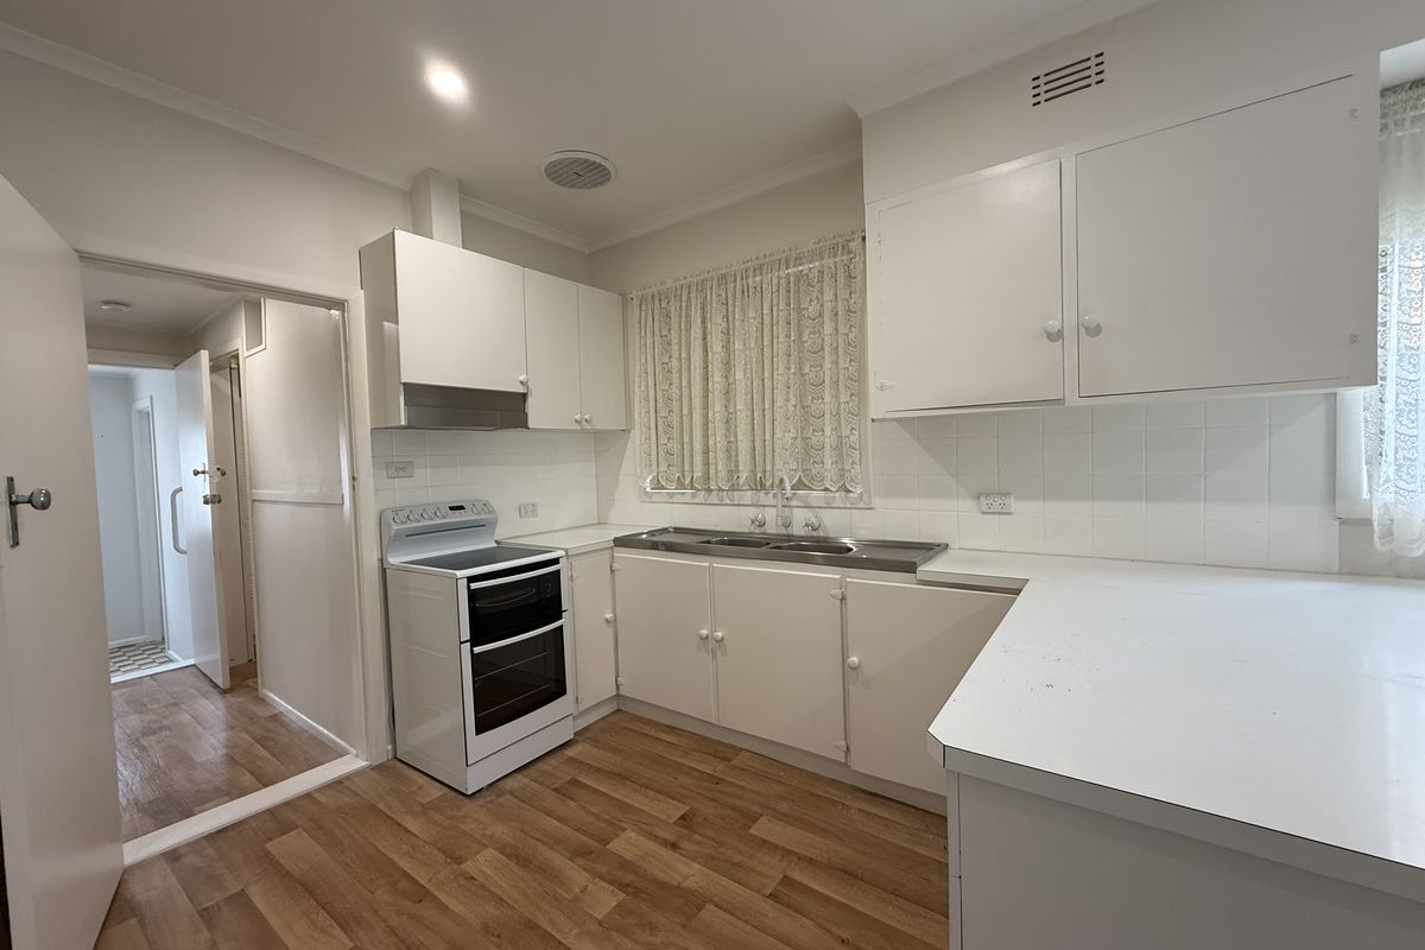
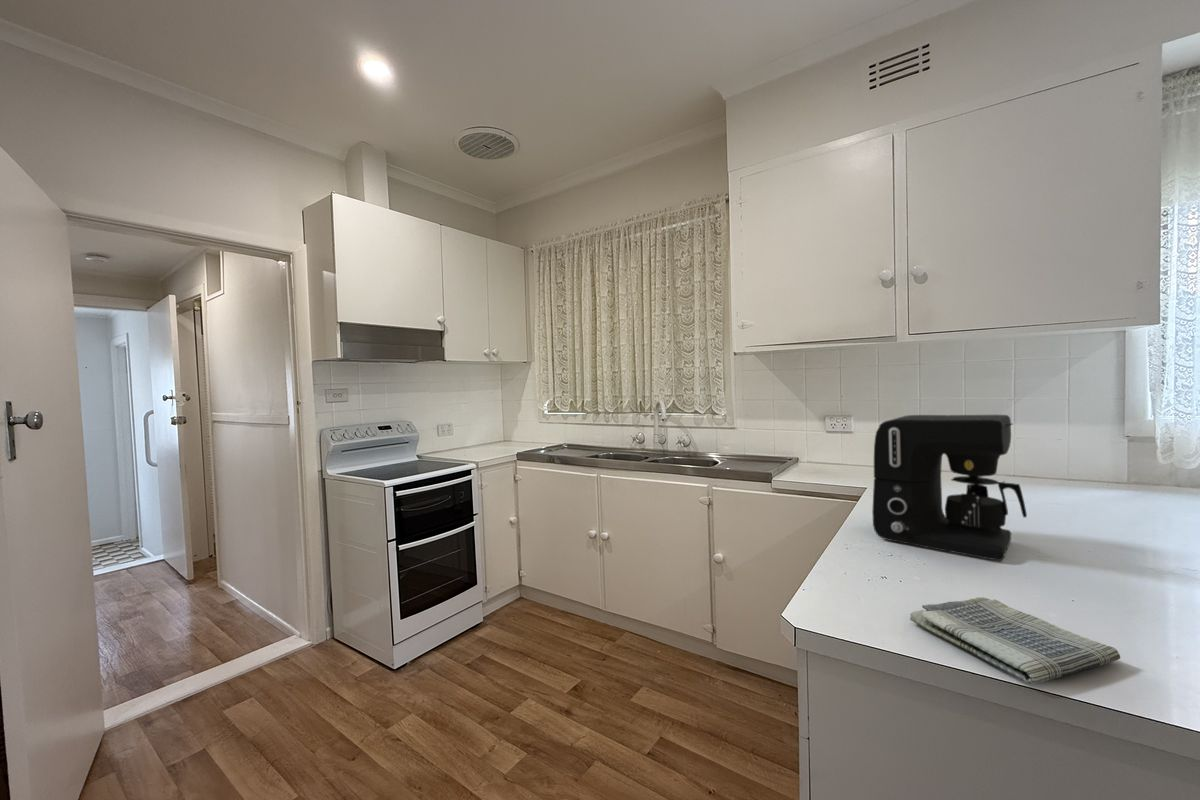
+ dish towel [909,596,1121,685]
+ coffee maker [871,414,1028,561]
